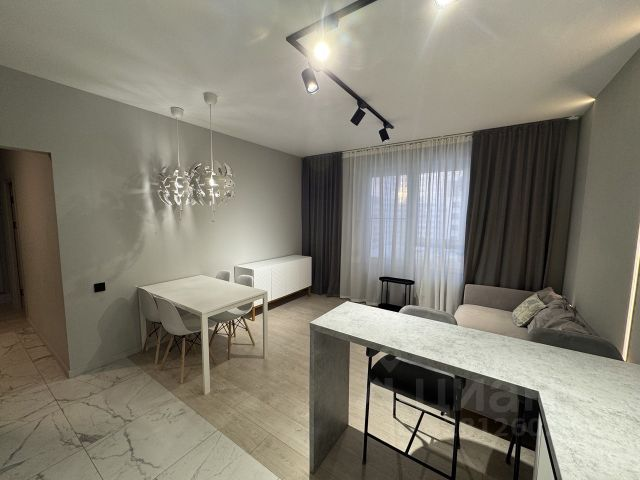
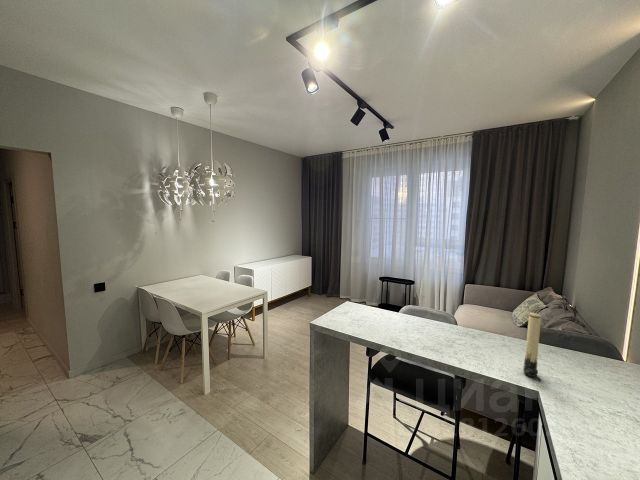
+ candle [522,312,542,382]
